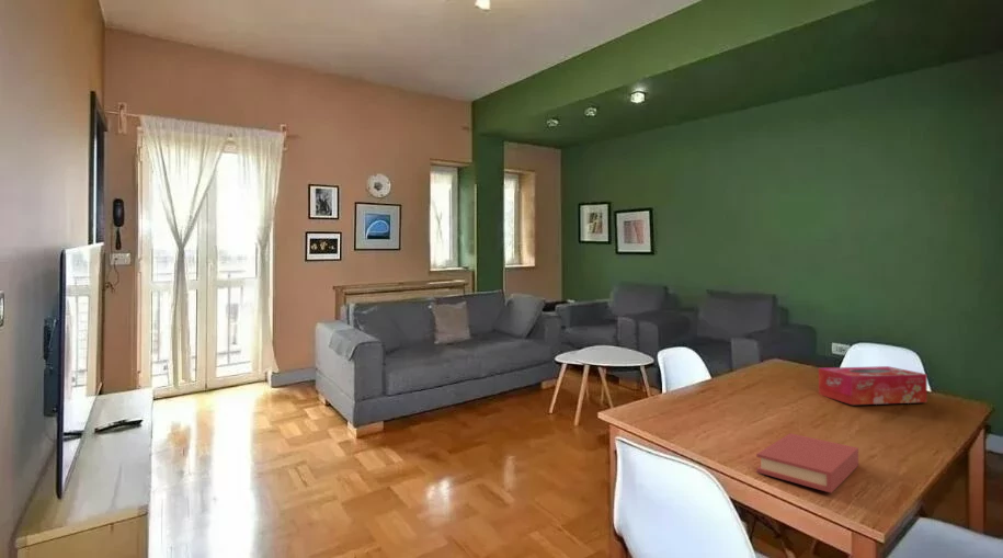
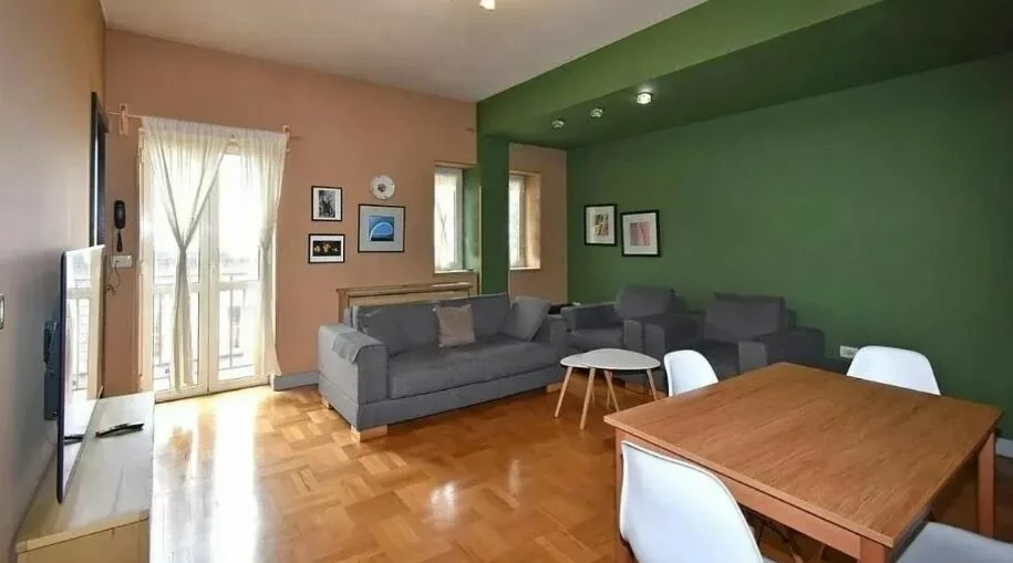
- book [755,432,859,494]
- tissue box [818,365,928,406]
